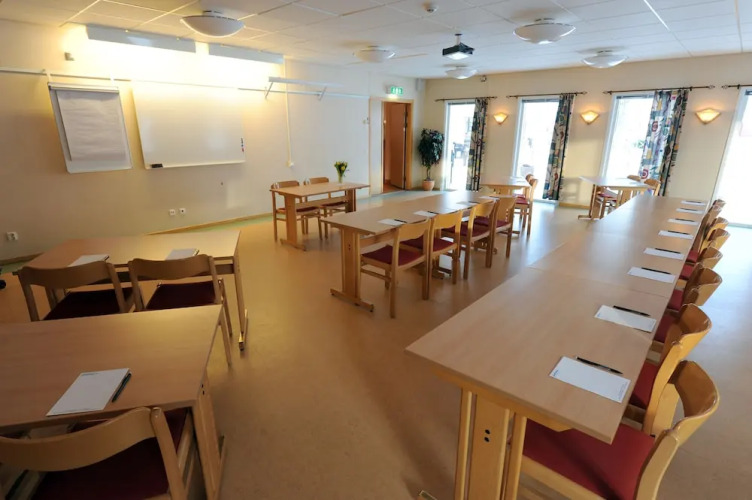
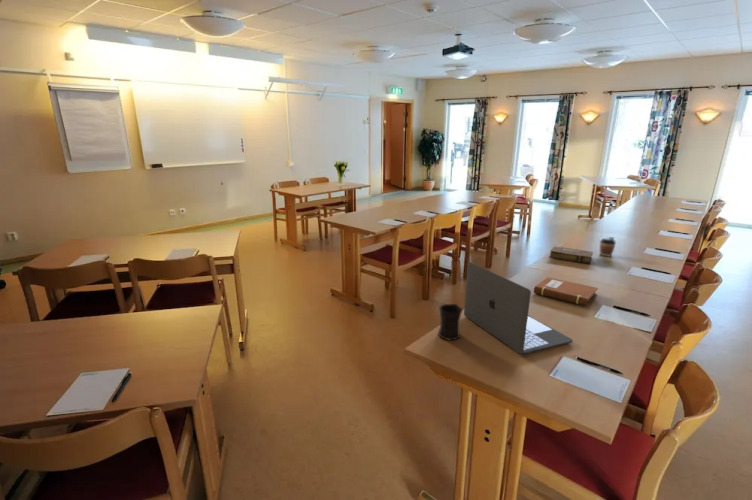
+ book [548,245,594,265]
+ mug [437,303,463,341]
+ laptop [463,261,574,355]
+ notebook [533,276,599,307]
+ coffee cup [599,236,617,258]
